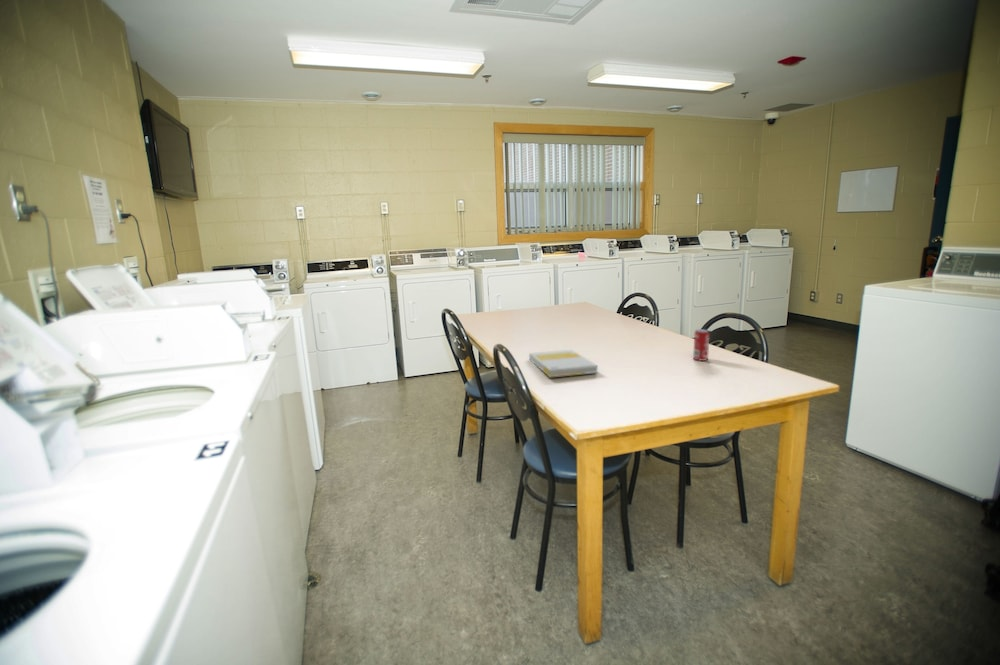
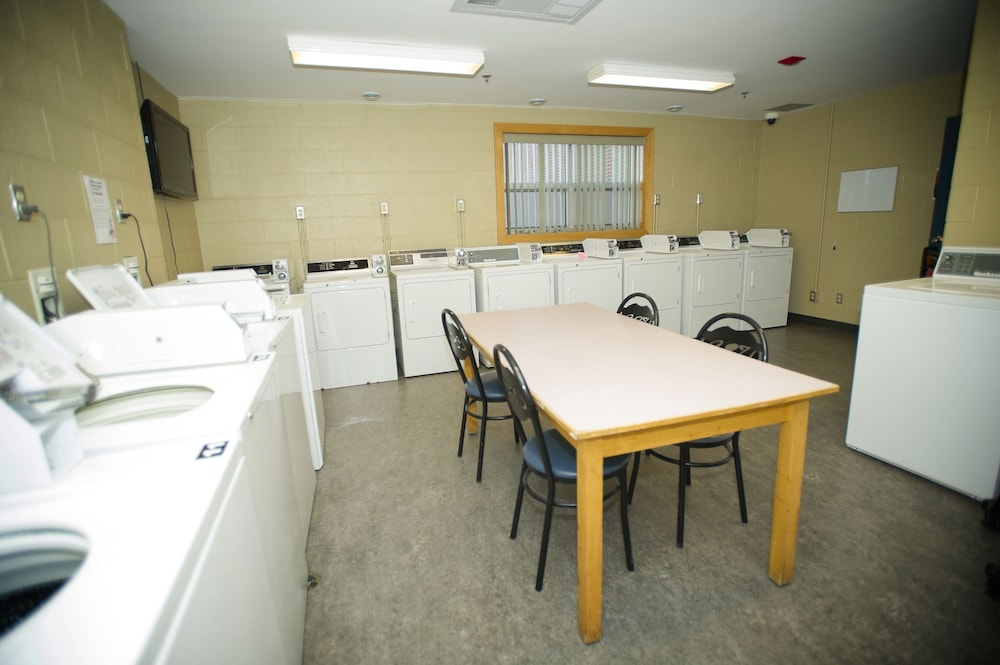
- book [528,349,599,379]
- beverage can [692,328,711,362]
